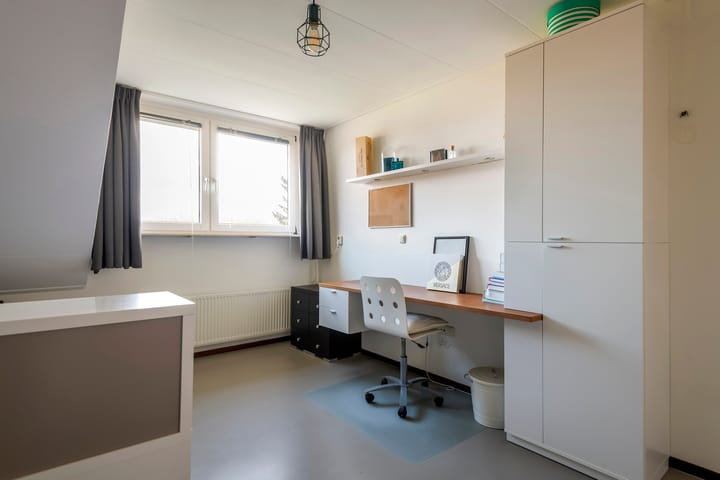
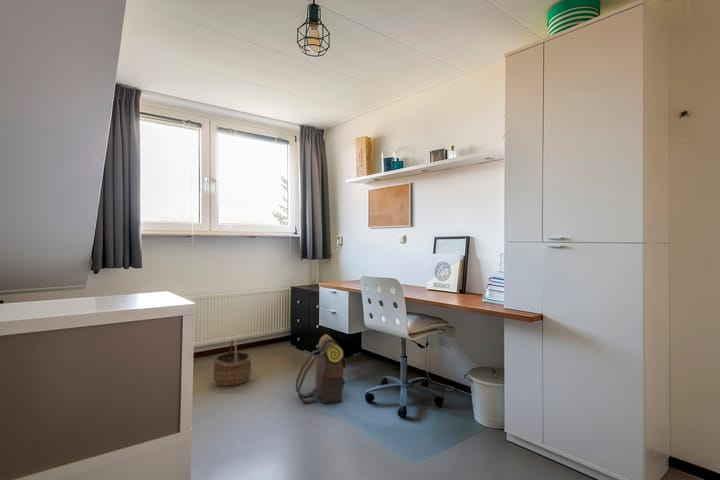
+ wicker basket [212,338,253,387]
+ backpack [295,333,347,404]
